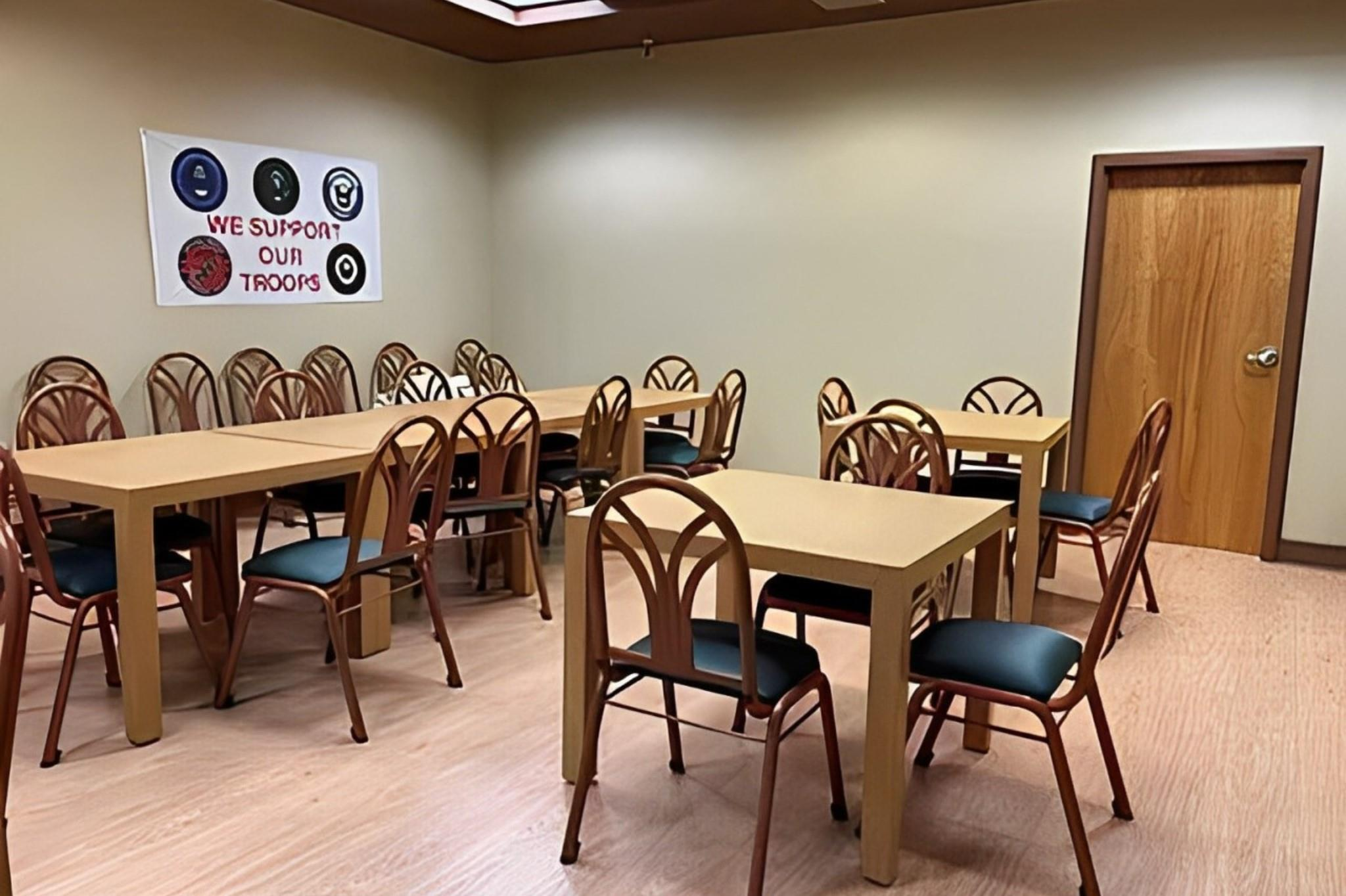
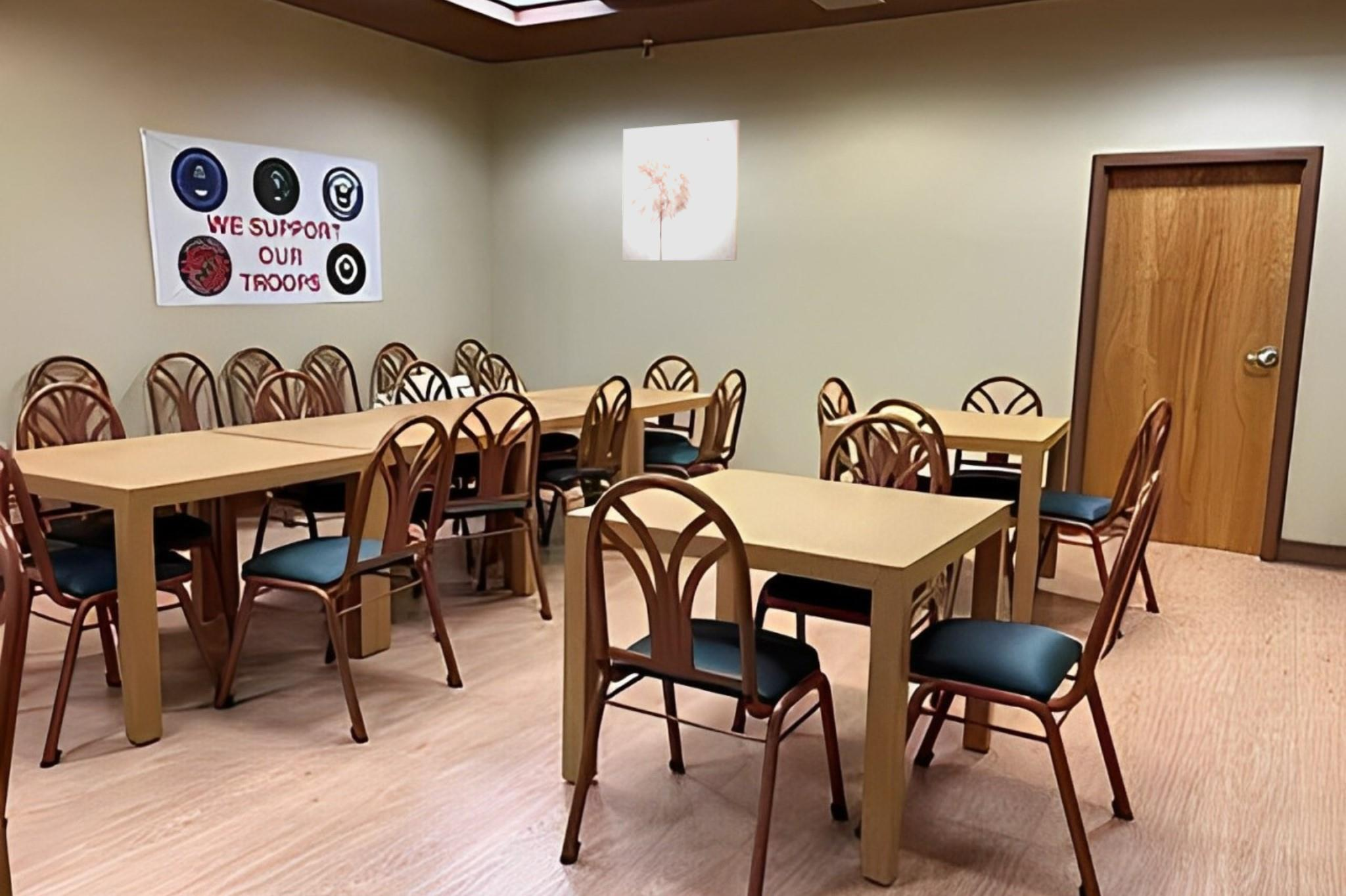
+ wall art [622,119,740,261]
